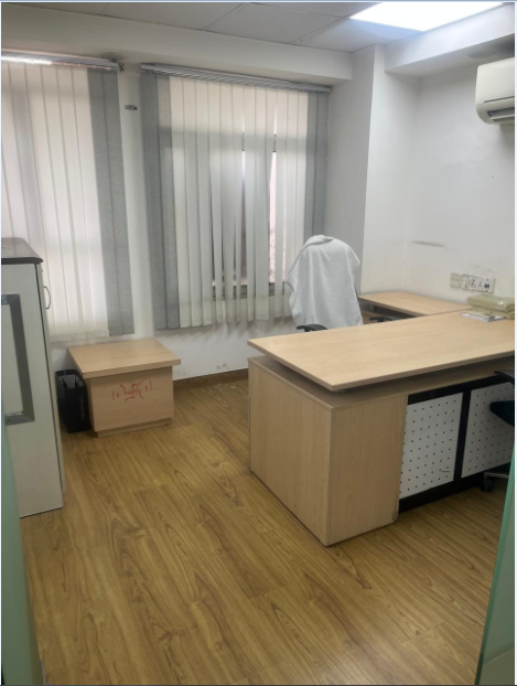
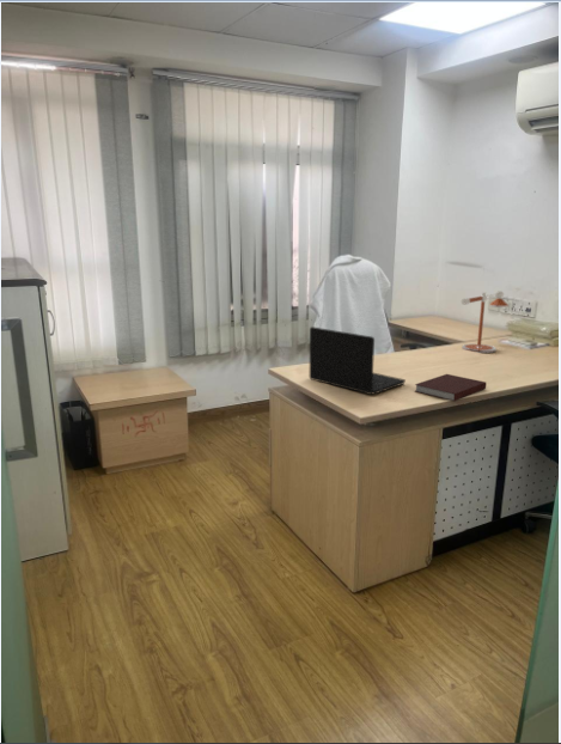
+ notebook [414,373,488,402]
+ laptop [309,325,407,396]
+ desk lamp [461,289,510,354]
